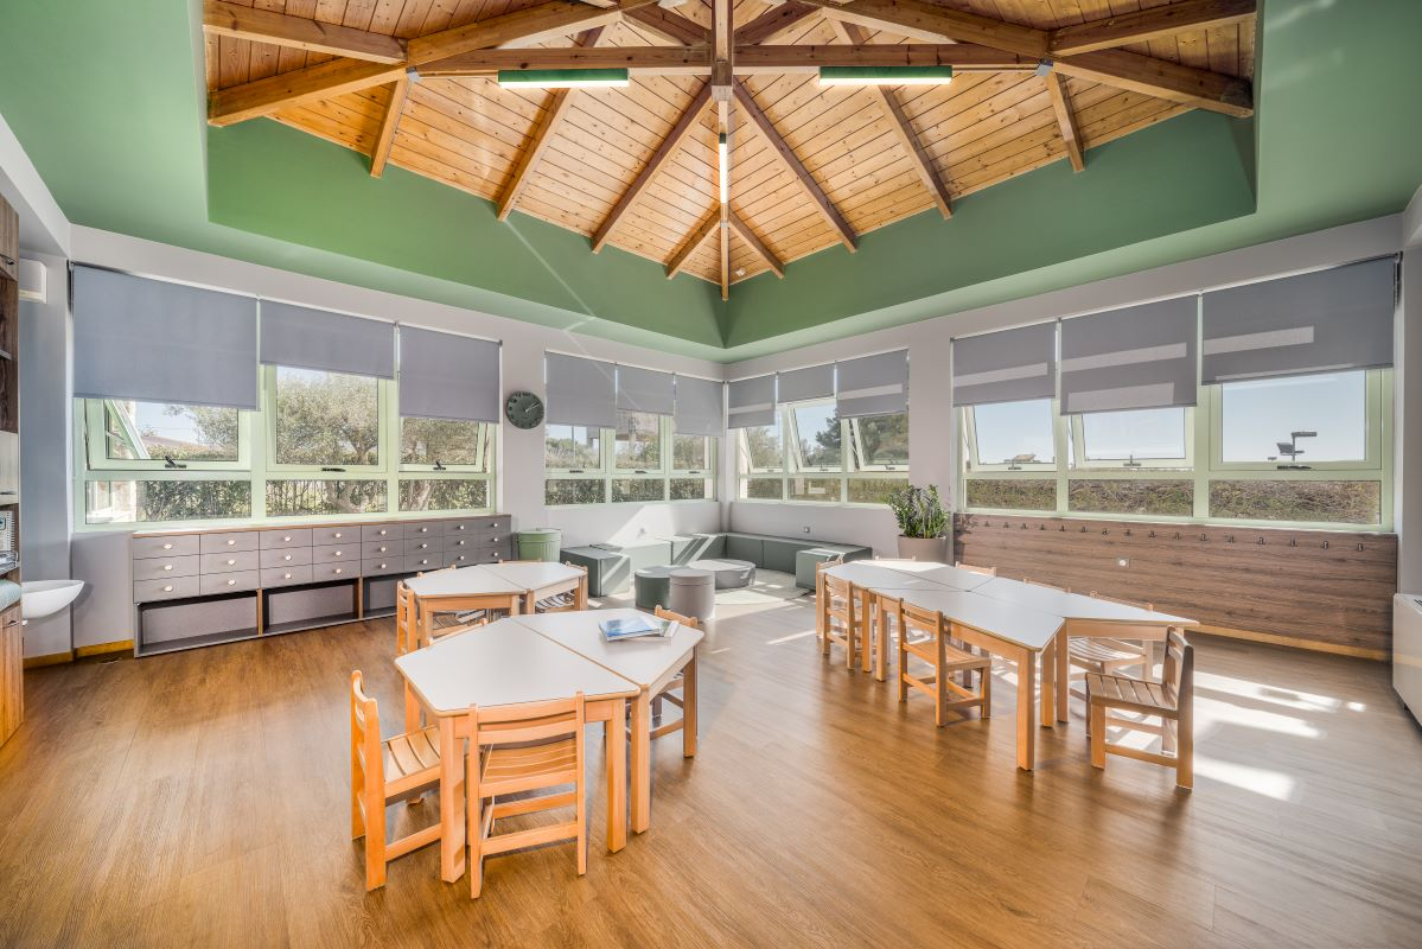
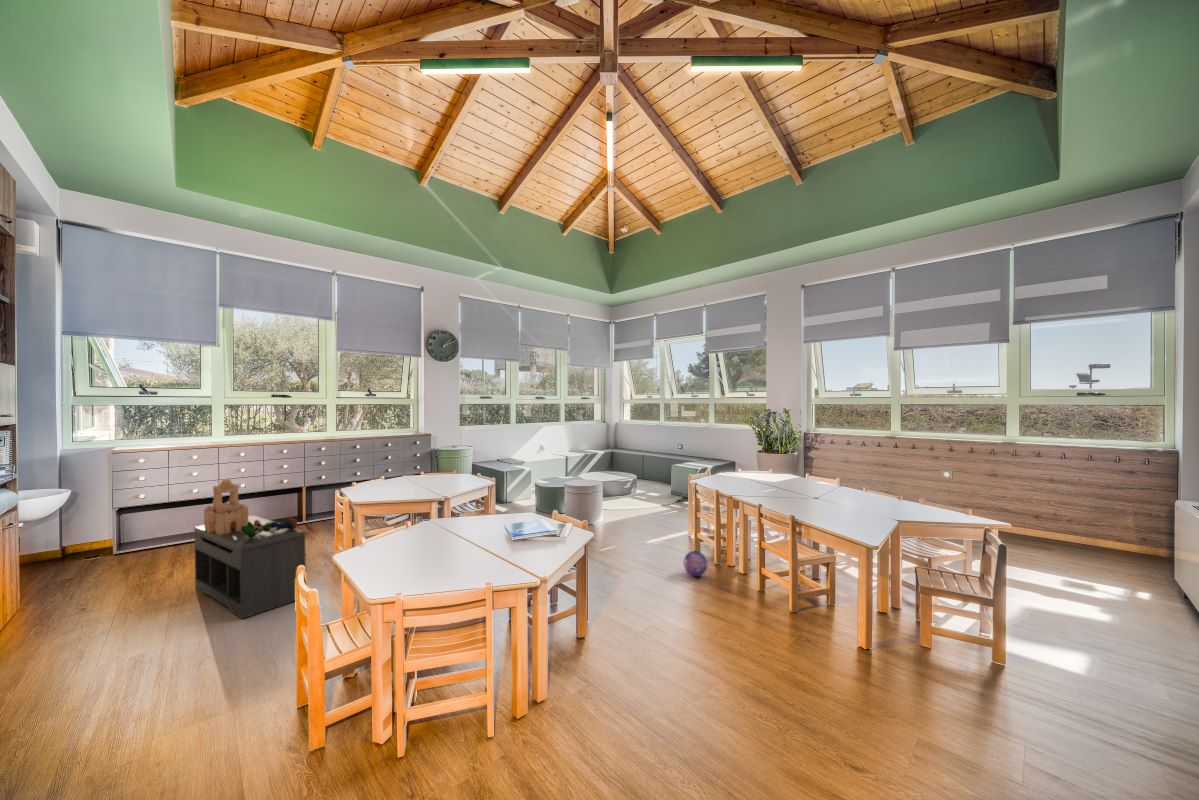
+ decorative ball [682,550,709,577]
+ bench [193,514,307,620]
+ plush toy [241,517,298,538]
+ wooden block set [203,478,249,535]
